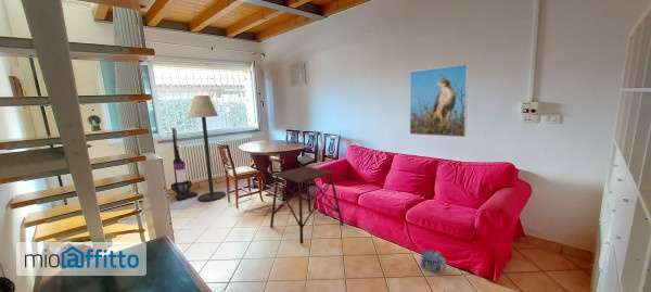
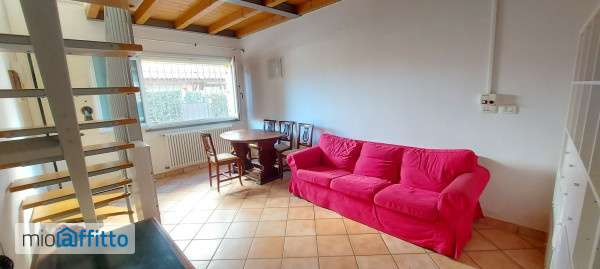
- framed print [409,63,470,138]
- plush toy [420,249,447,274]
- floor lamp [188,94,227,202]
- side table [269,165,345,245]
- vacuum cleaner [170,127,199,201]
